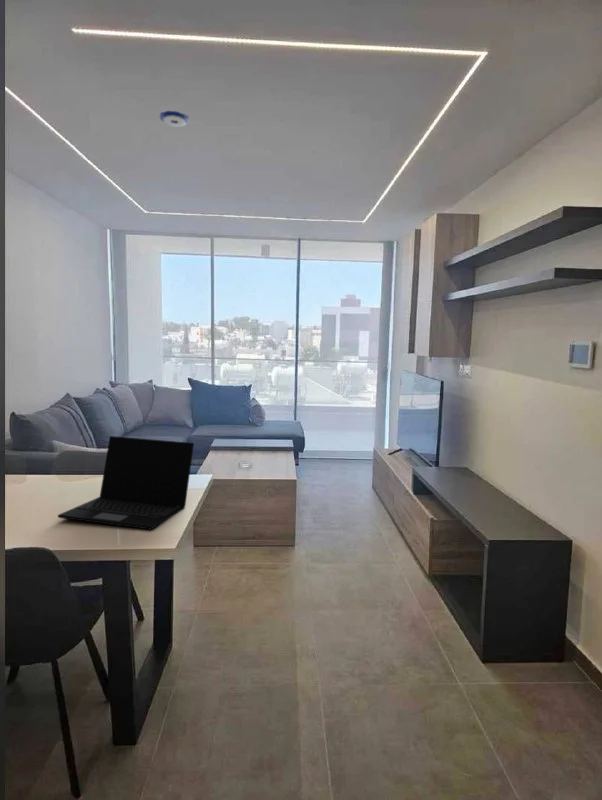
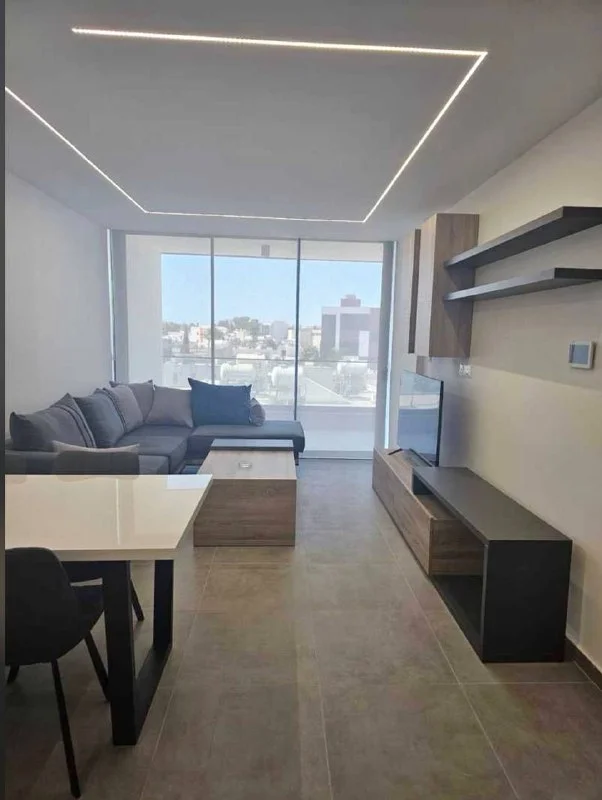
- laptop [57,435,195,531]
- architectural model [159,110,190,128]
